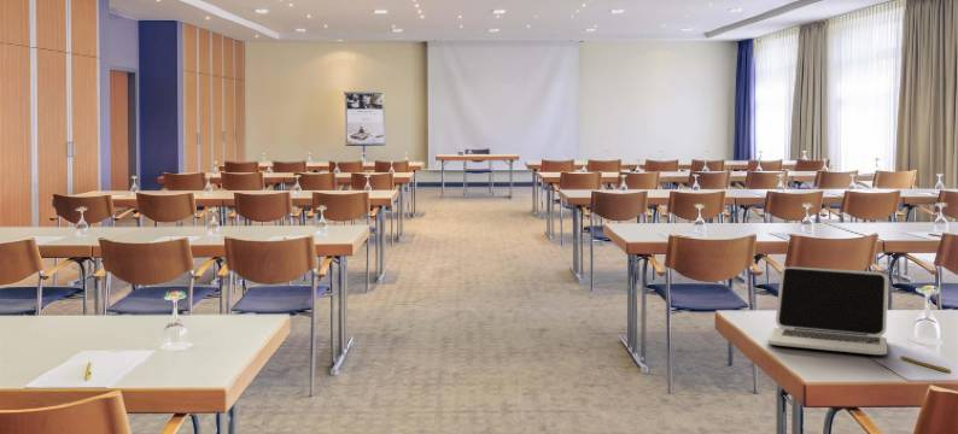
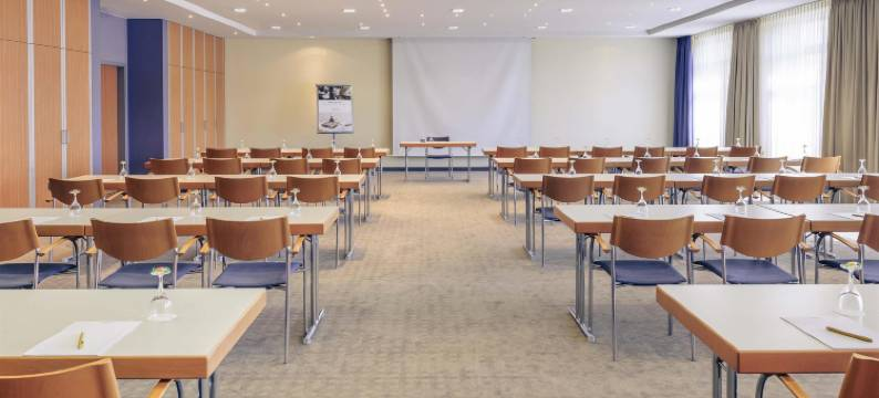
- laptop [766,265,889,356]
